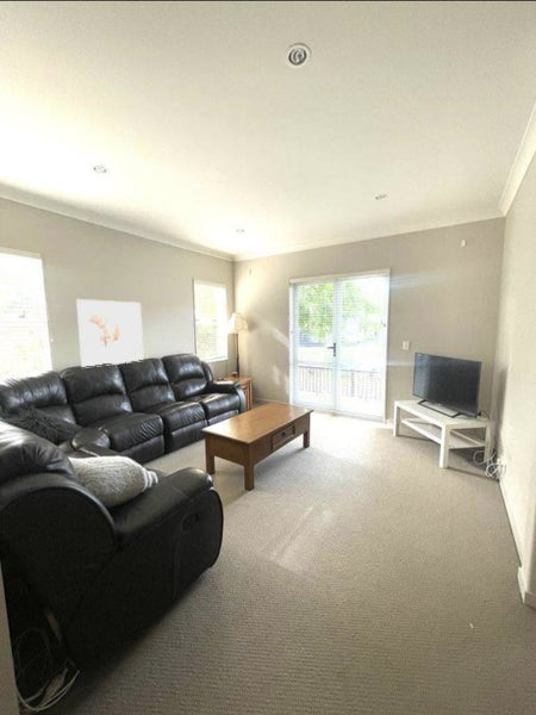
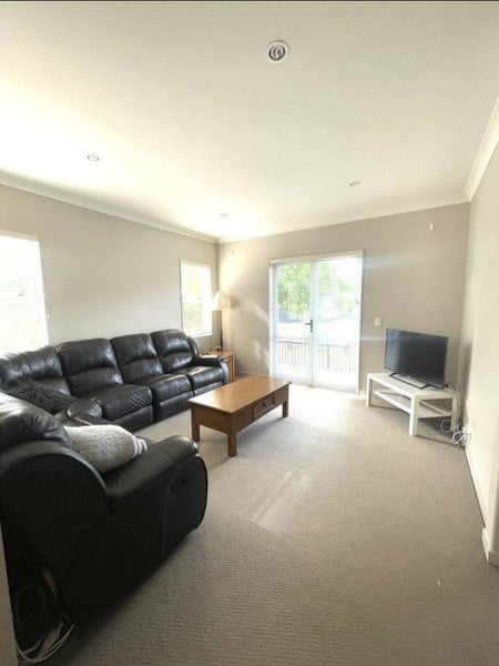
- wall art [75,298,145,368]
